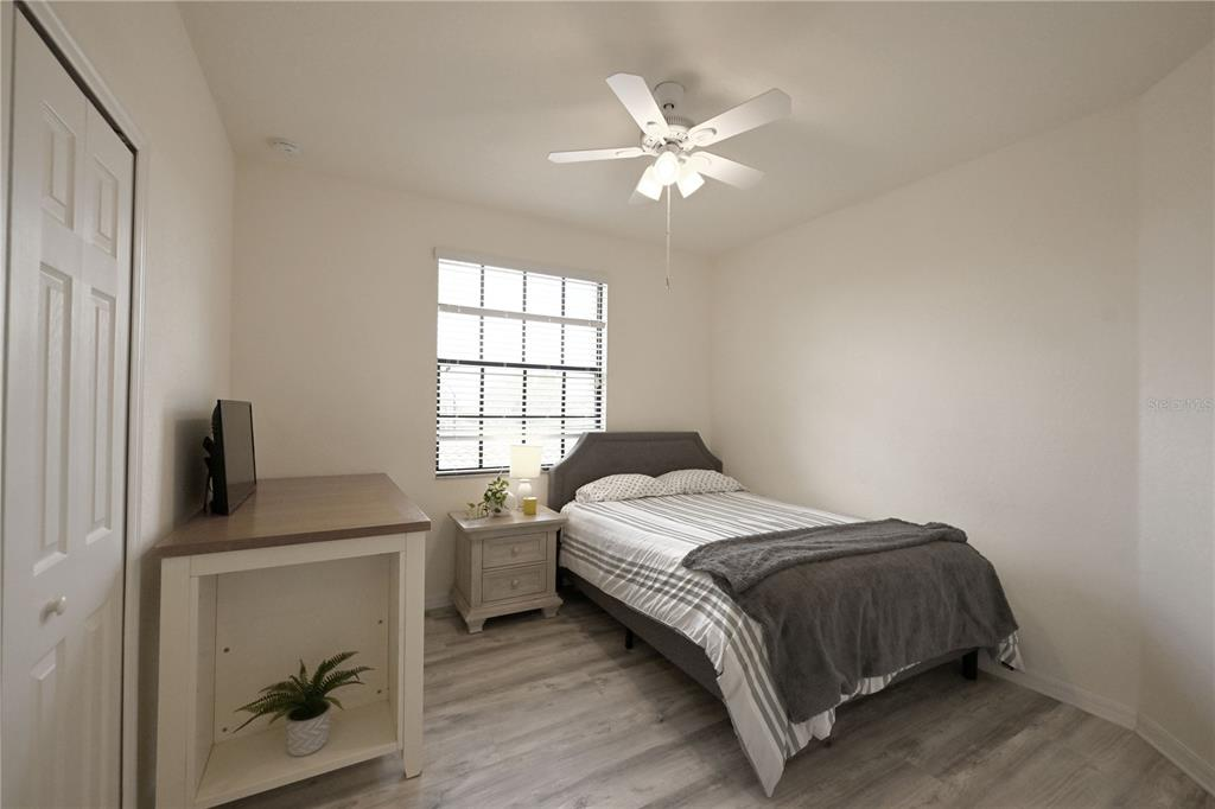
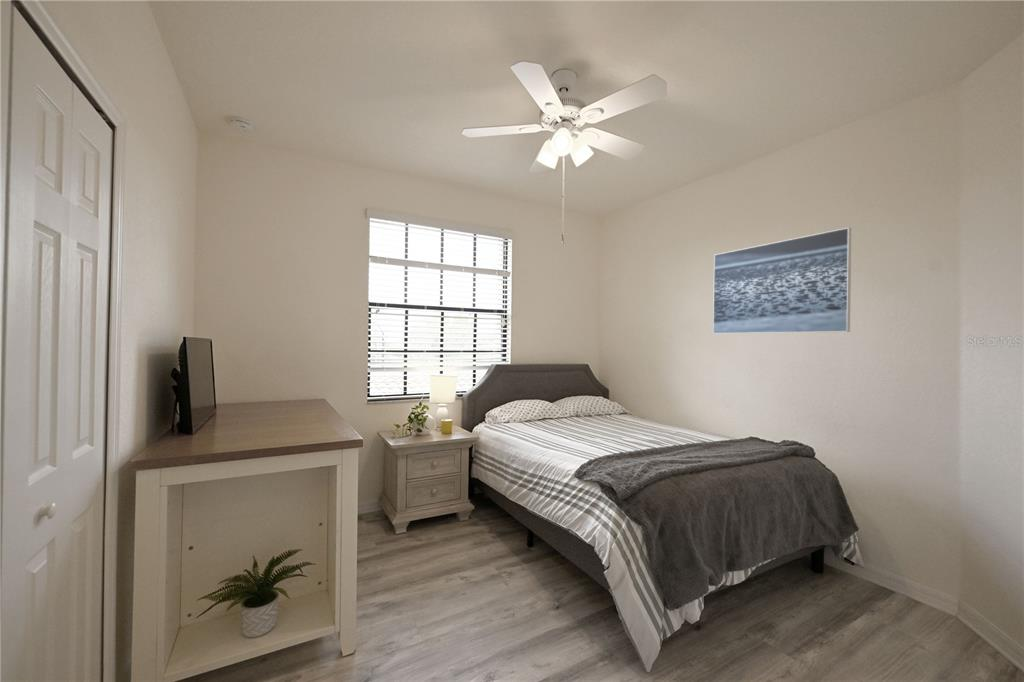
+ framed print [712,227,852,335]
